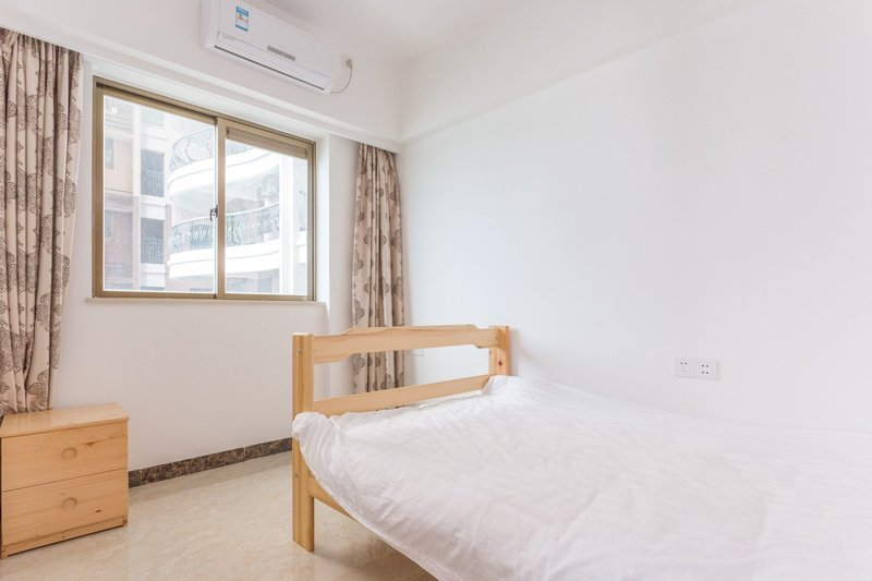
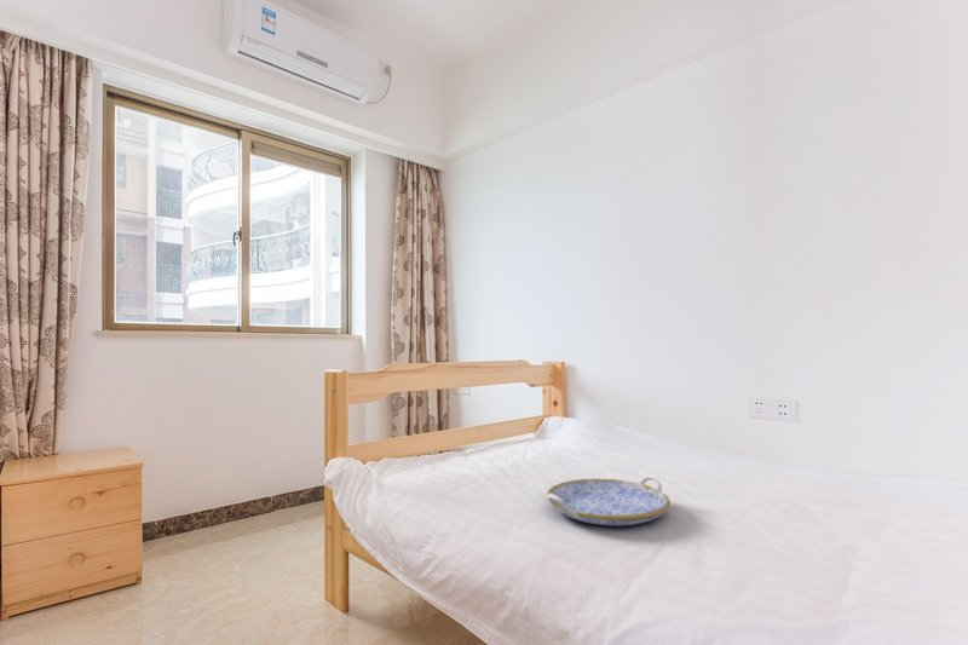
+ serving tray [544,476,672,528]
